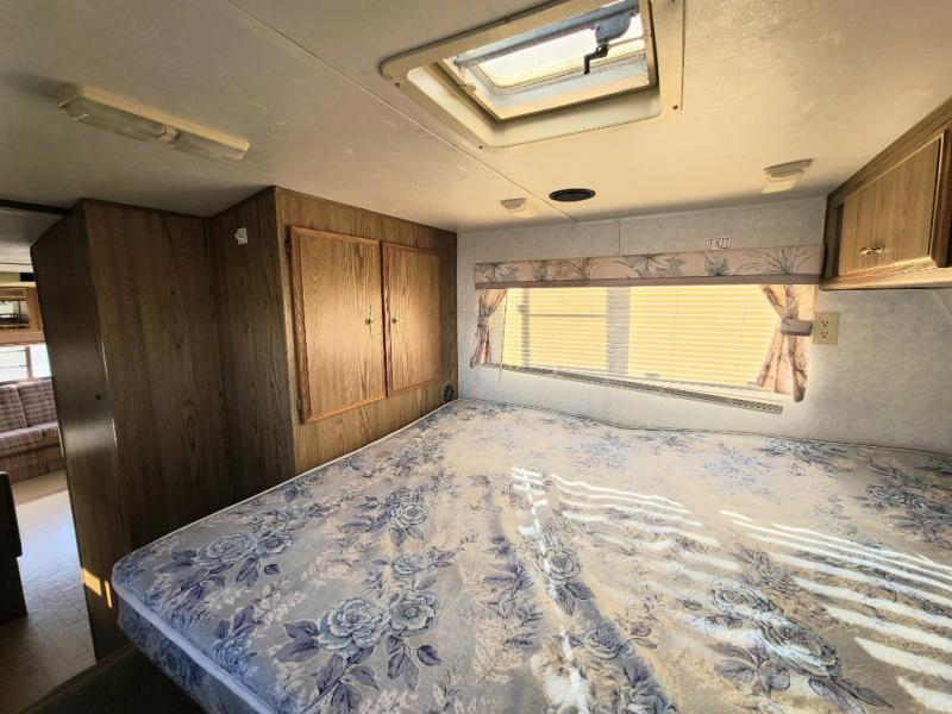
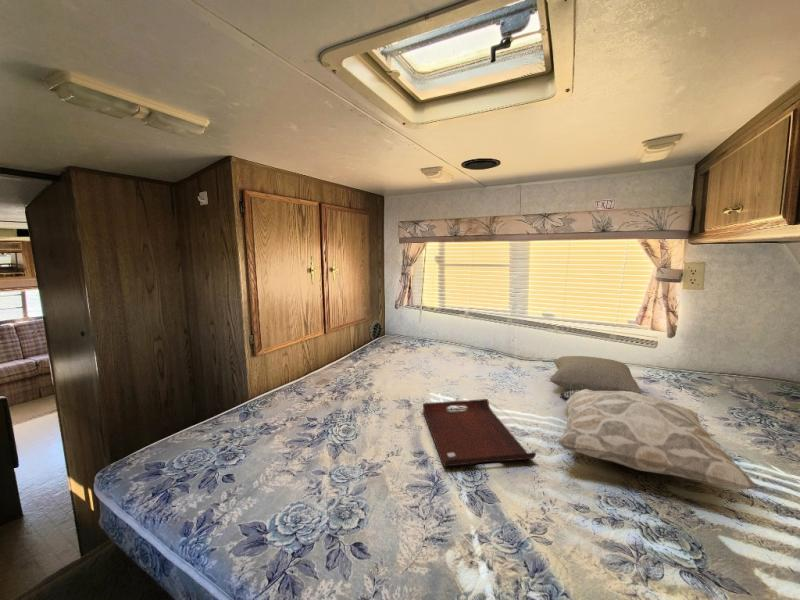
+ serving tray [422,398,537,467]
+ decorative pillow [557,389,759,491]
+ pillow [549,355,643,394]
